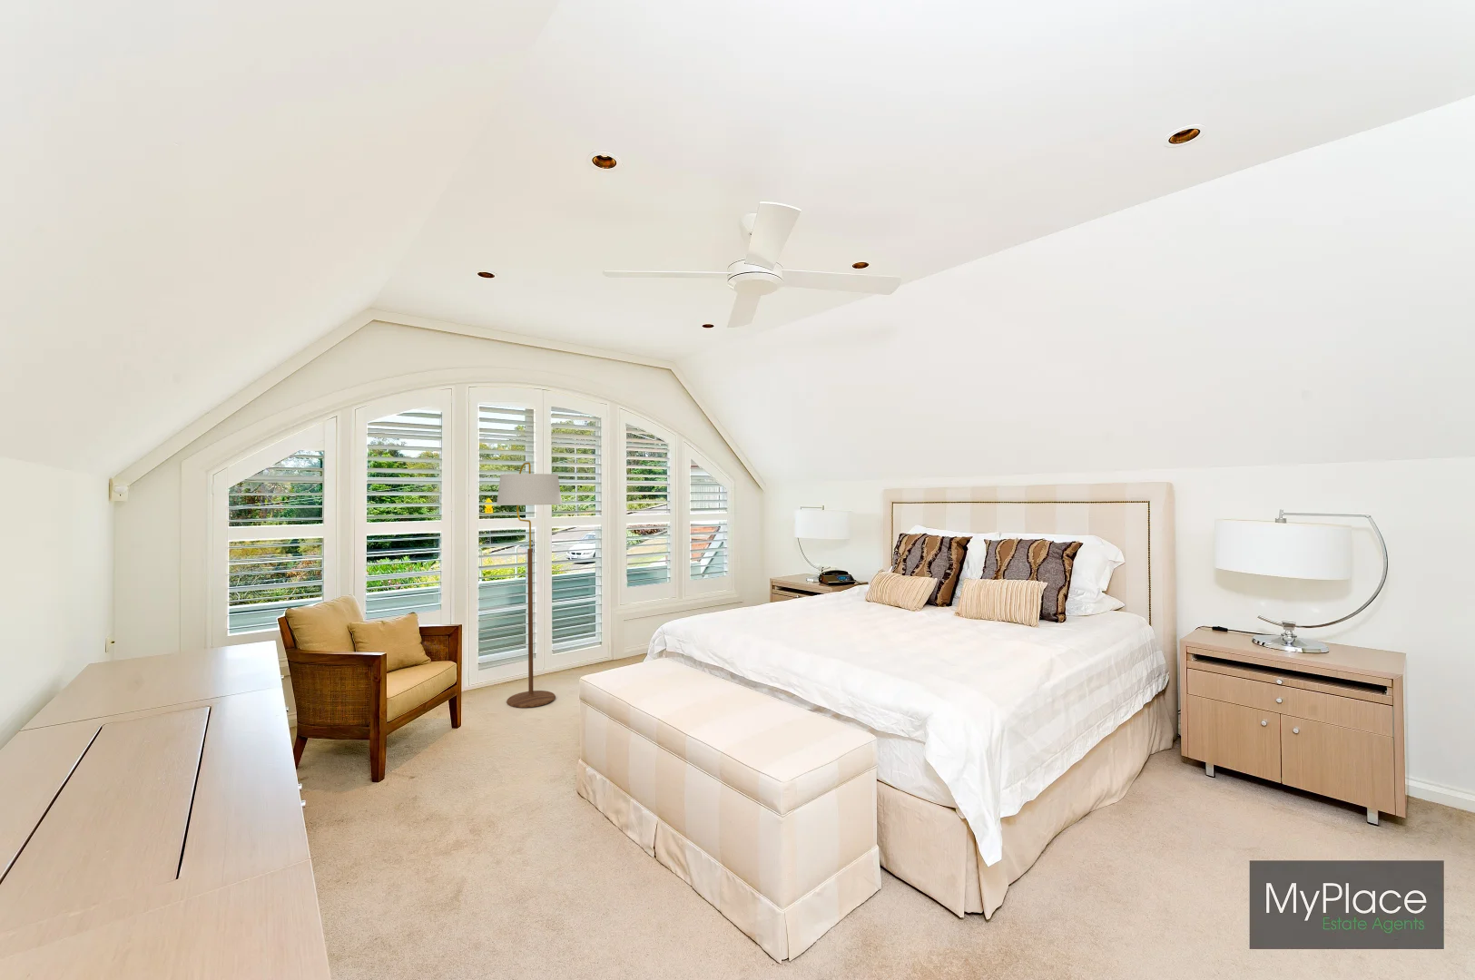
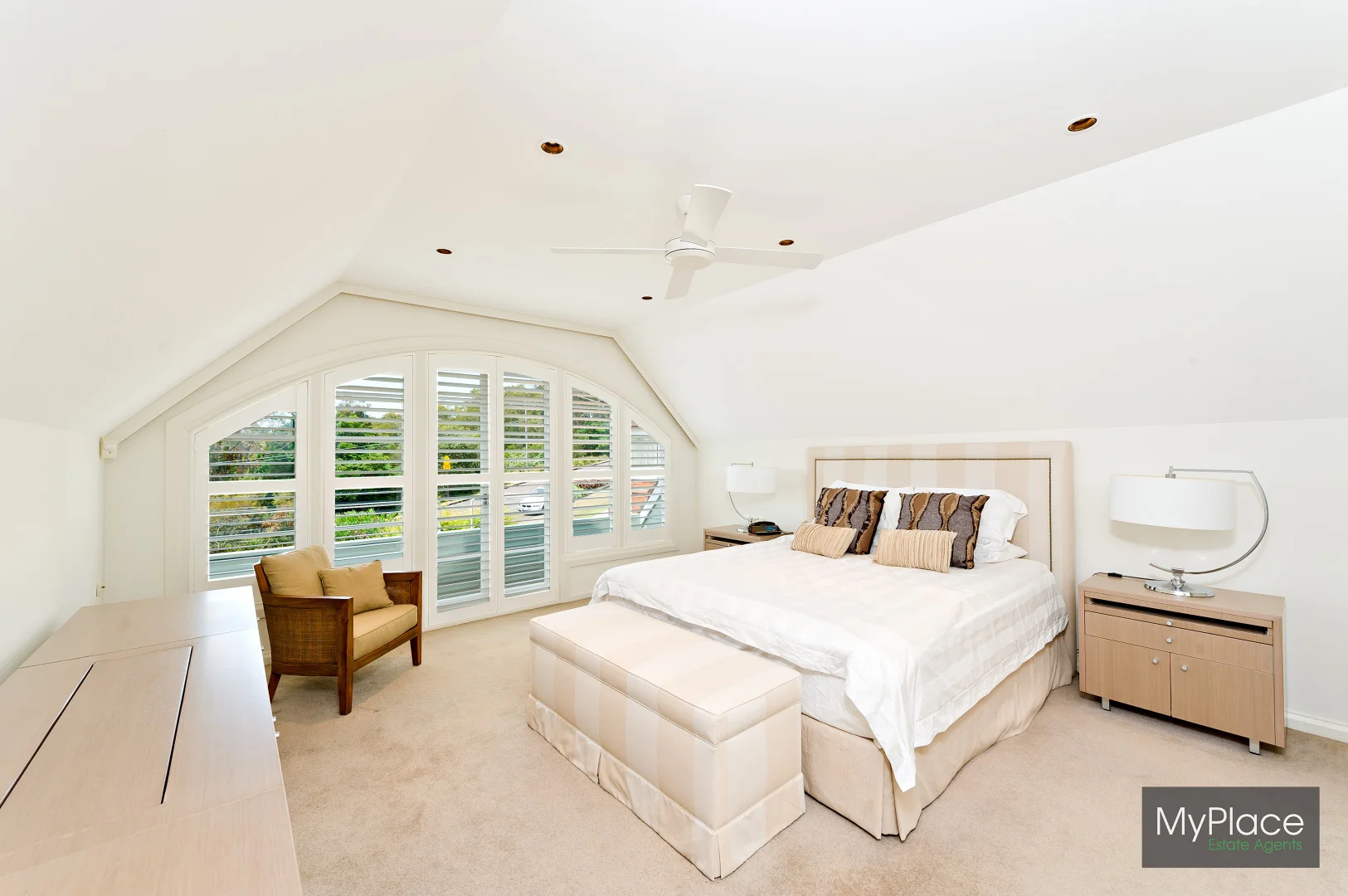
- floor lamp [496,462,562,709]
